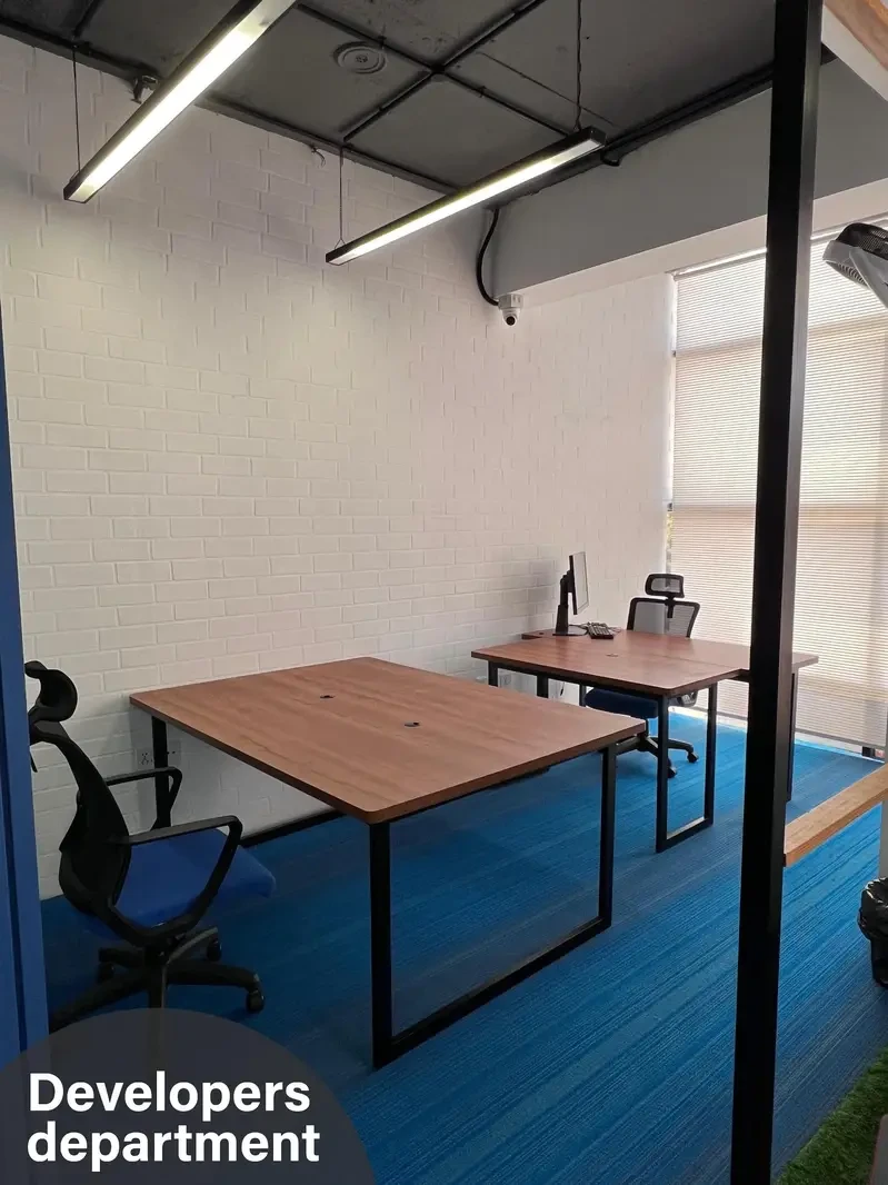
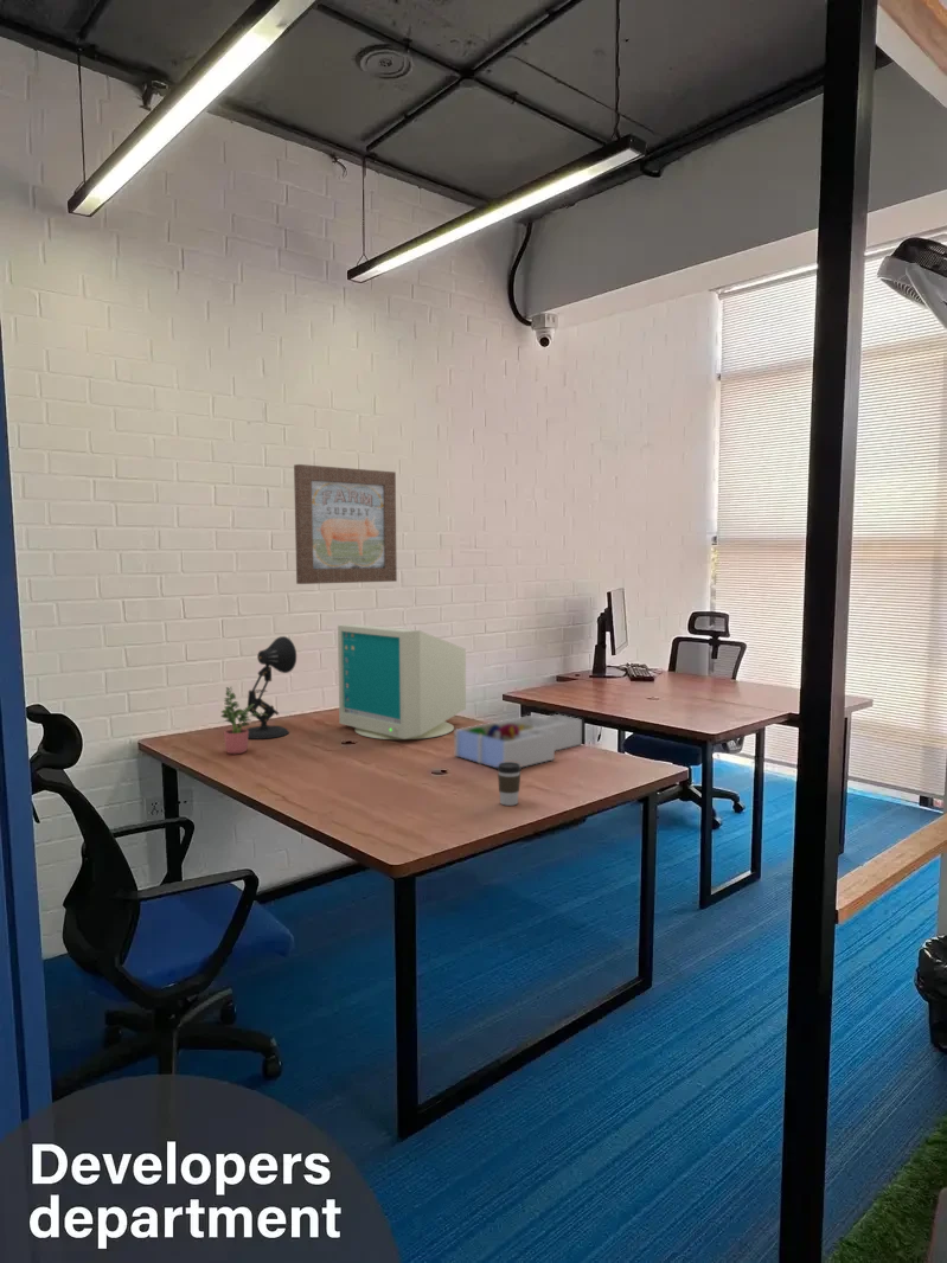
+ desk lamp [245,635,297,739]
+ desk organizer [454,713,583,769]
+ computer monitor [337,623,467,741]
+ potted plant [219,685,268,755]
+ coffee cup [497,762,523,807]
+ wall art [293,463,398,585]
